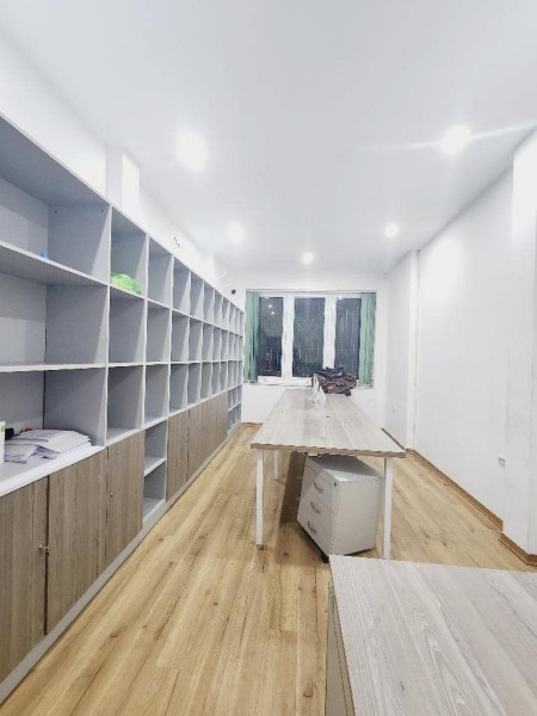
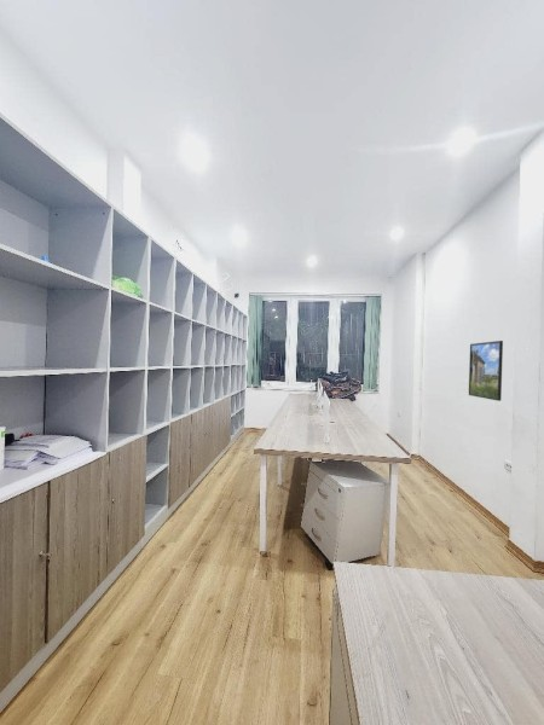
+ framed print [468,340,504,402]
